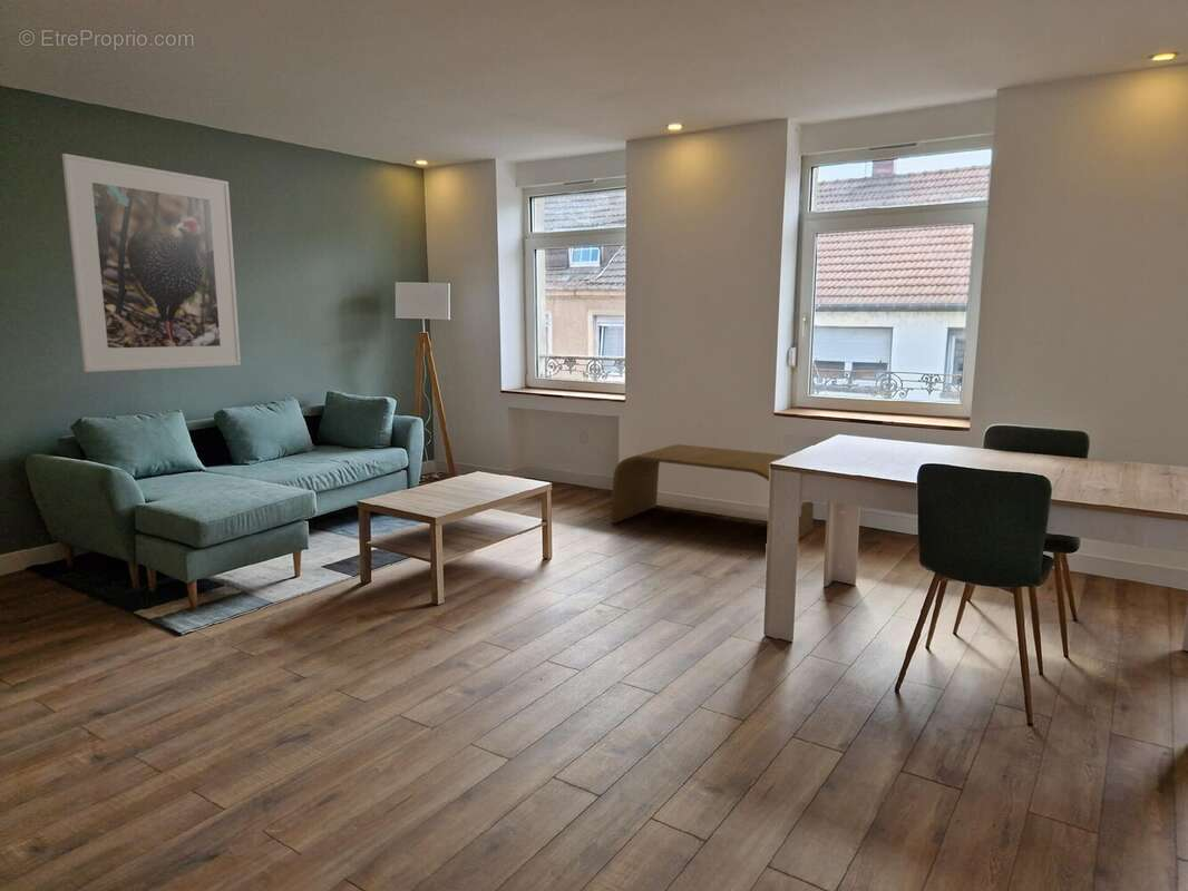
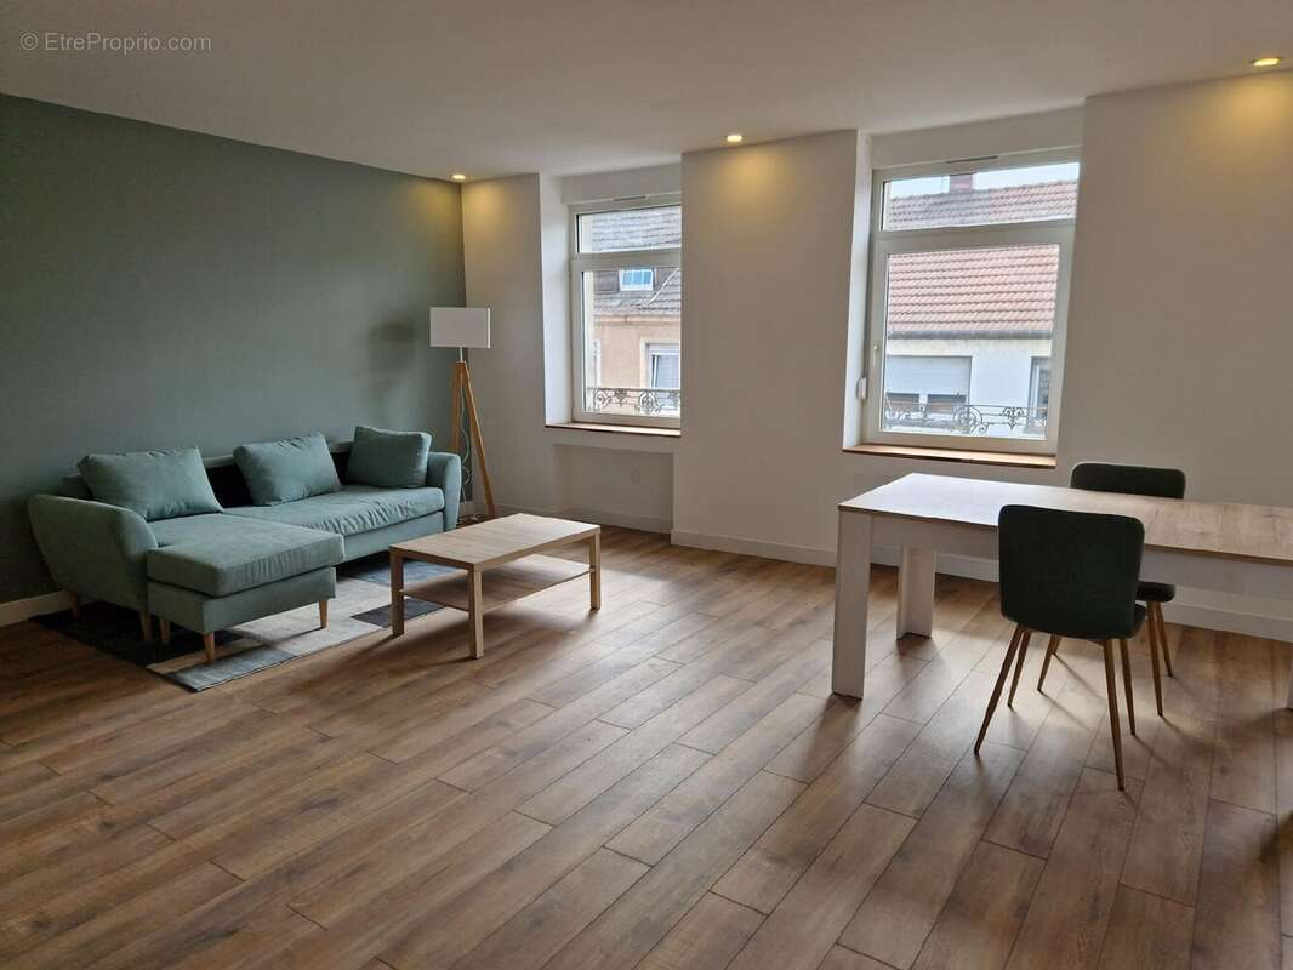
- console table [610,443,815,541]
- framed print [61,153,242,373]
